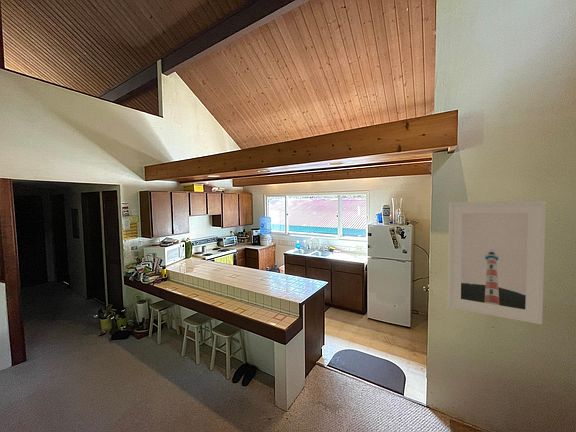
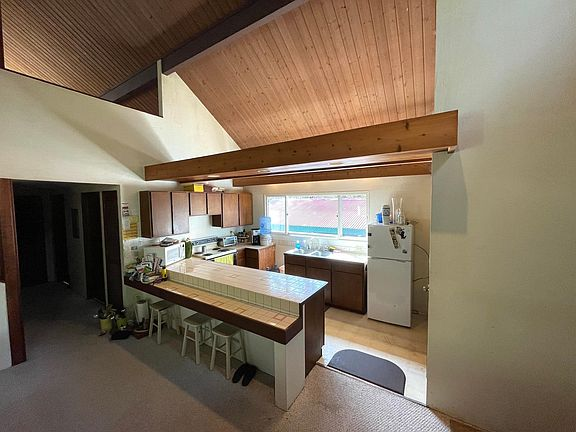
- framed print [447,200,547,325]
